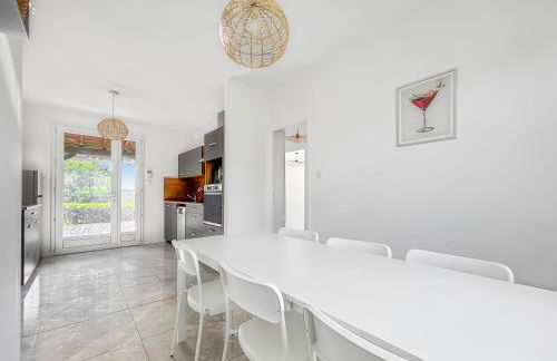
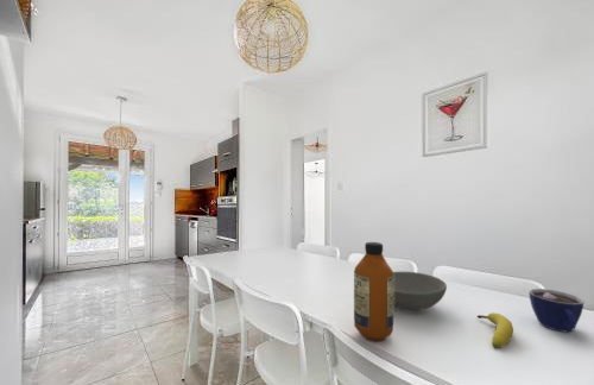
+ cup [527,288,584,333]
+ fruit [476,311,514,349]
+ bowl [393,271,448,311]
+ bottle [353,241,396,342]
